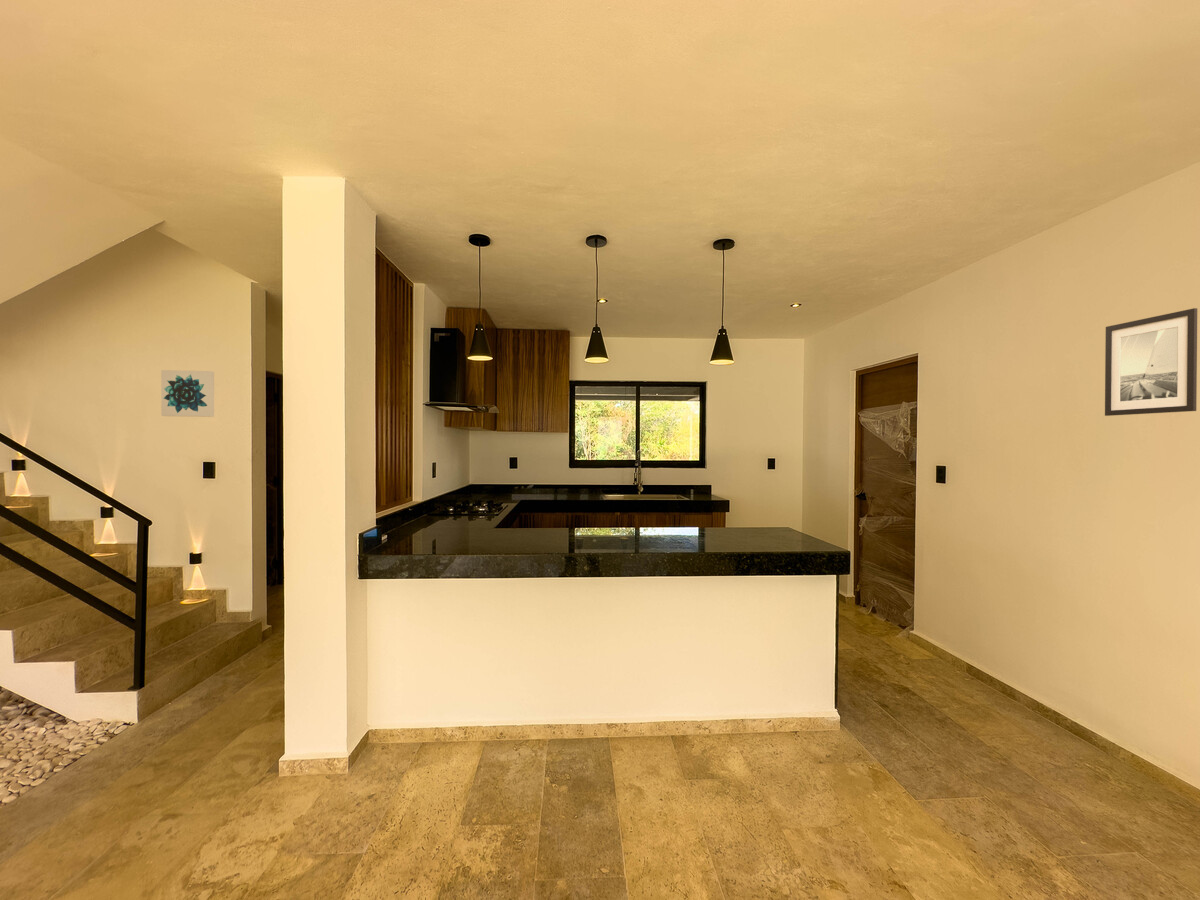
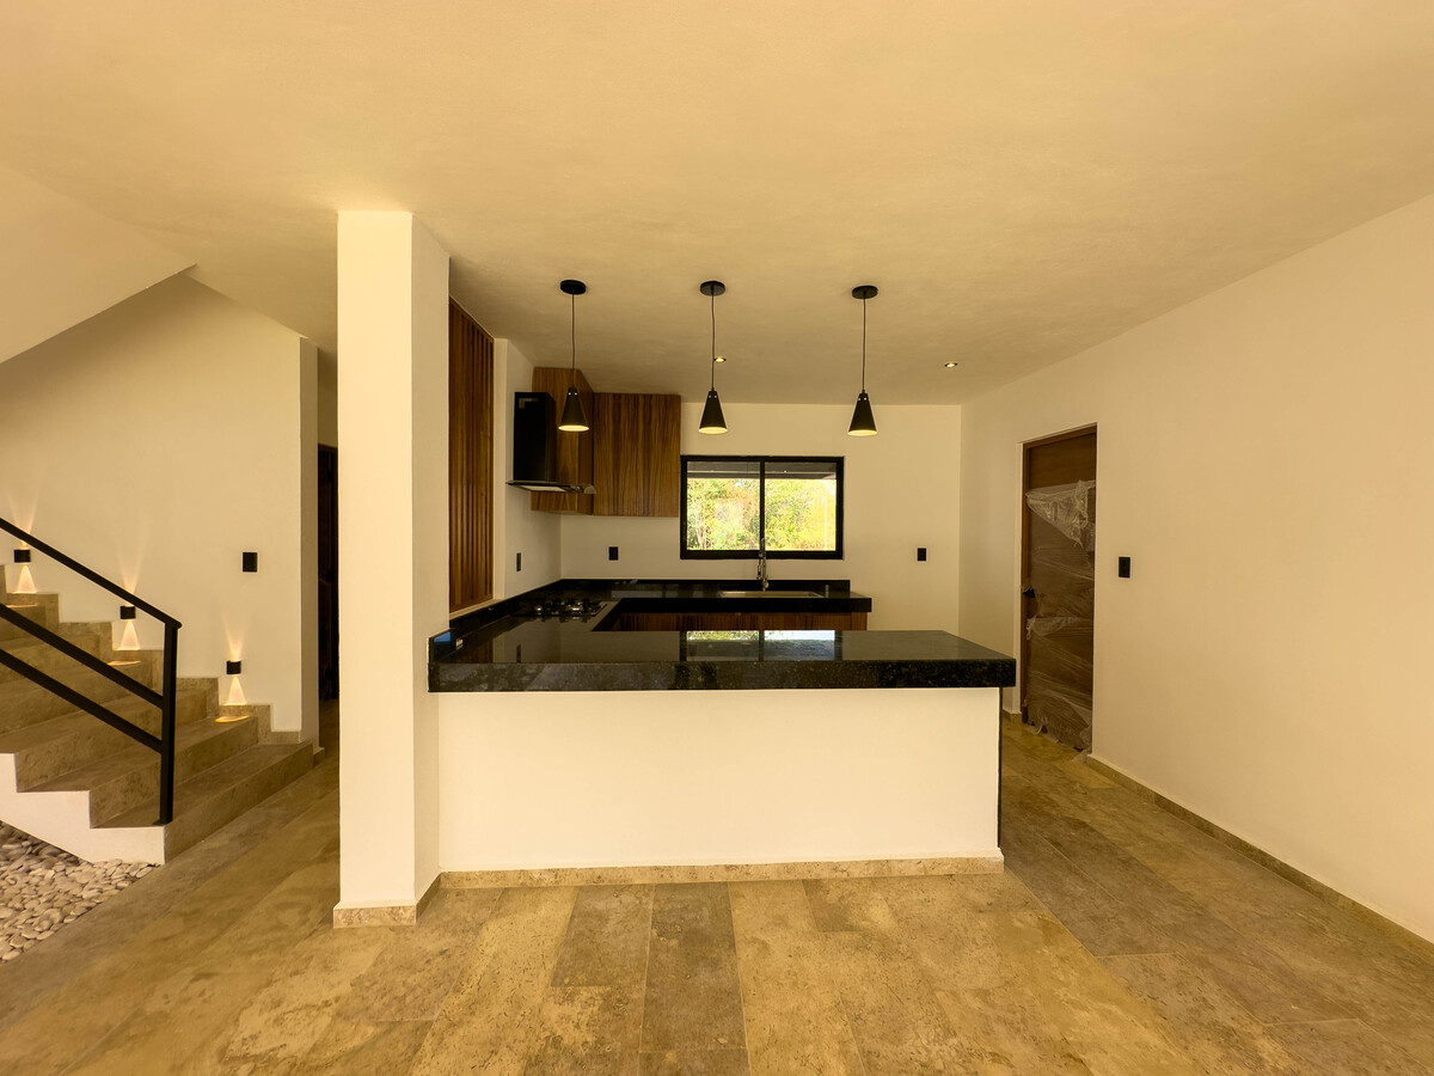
- wall art [160,369,215,418]
- wall art [1104,307,1198,417]
